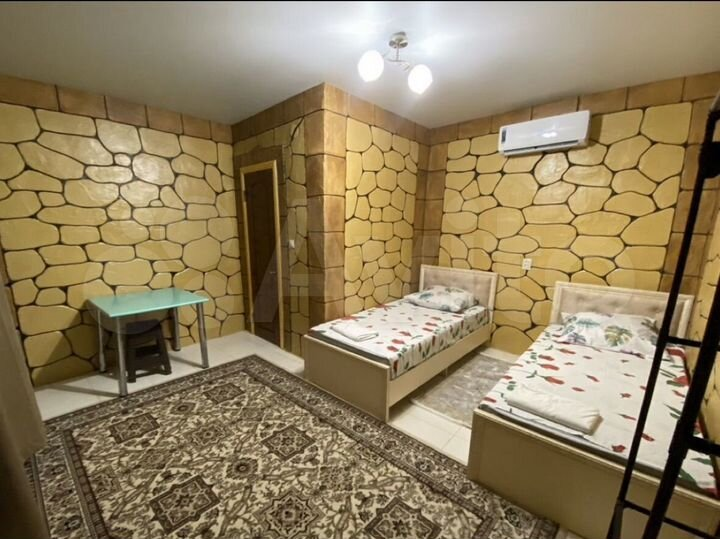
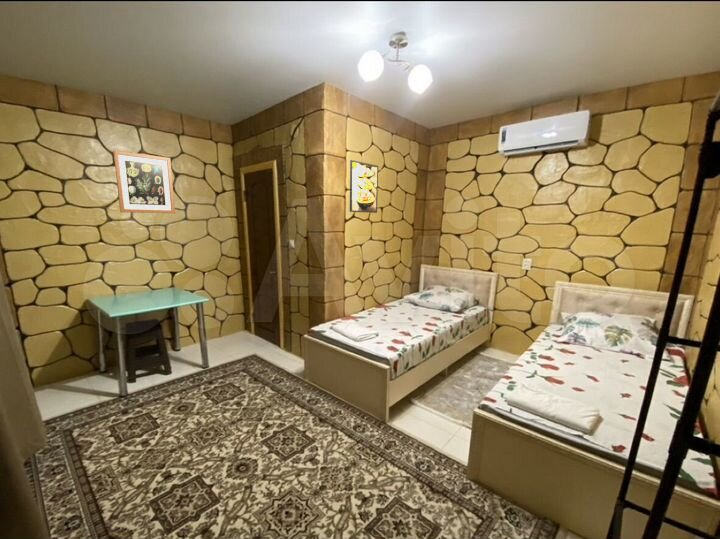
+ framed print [349,159,379,214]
+ wall art [112,149,176,214]
